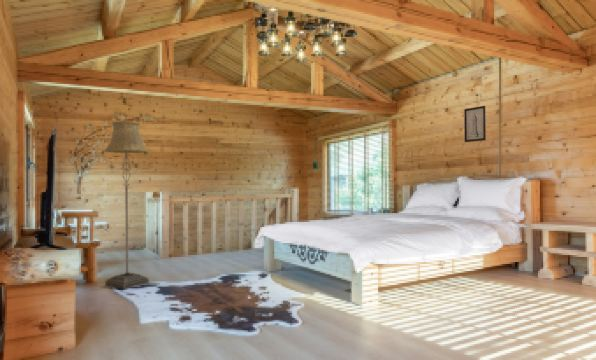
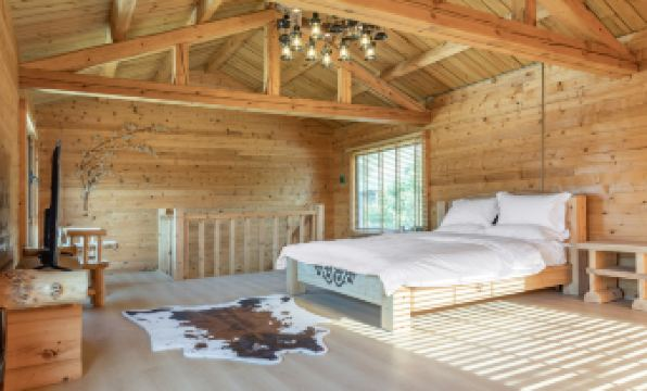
- wall art [463,105,487,143]
- floor lamp [103,120,150,290]
